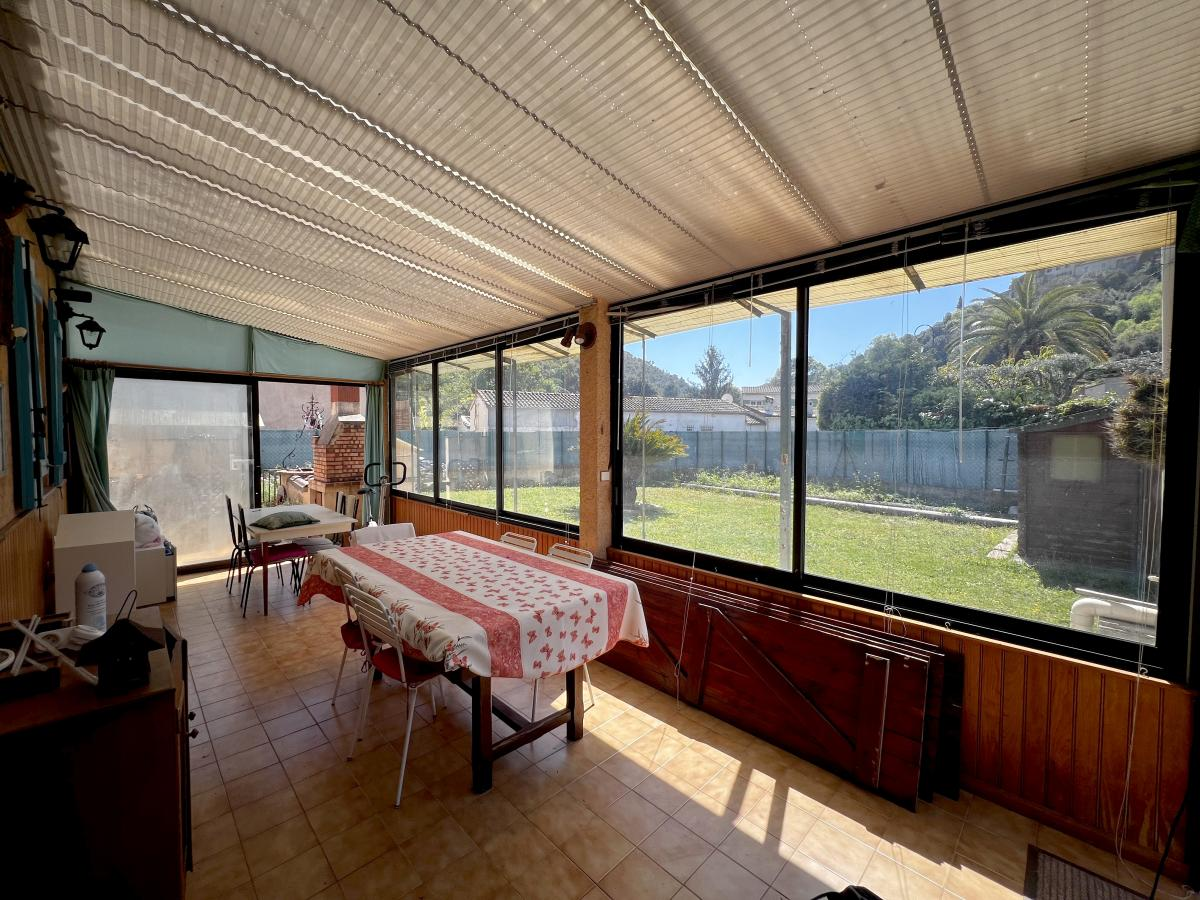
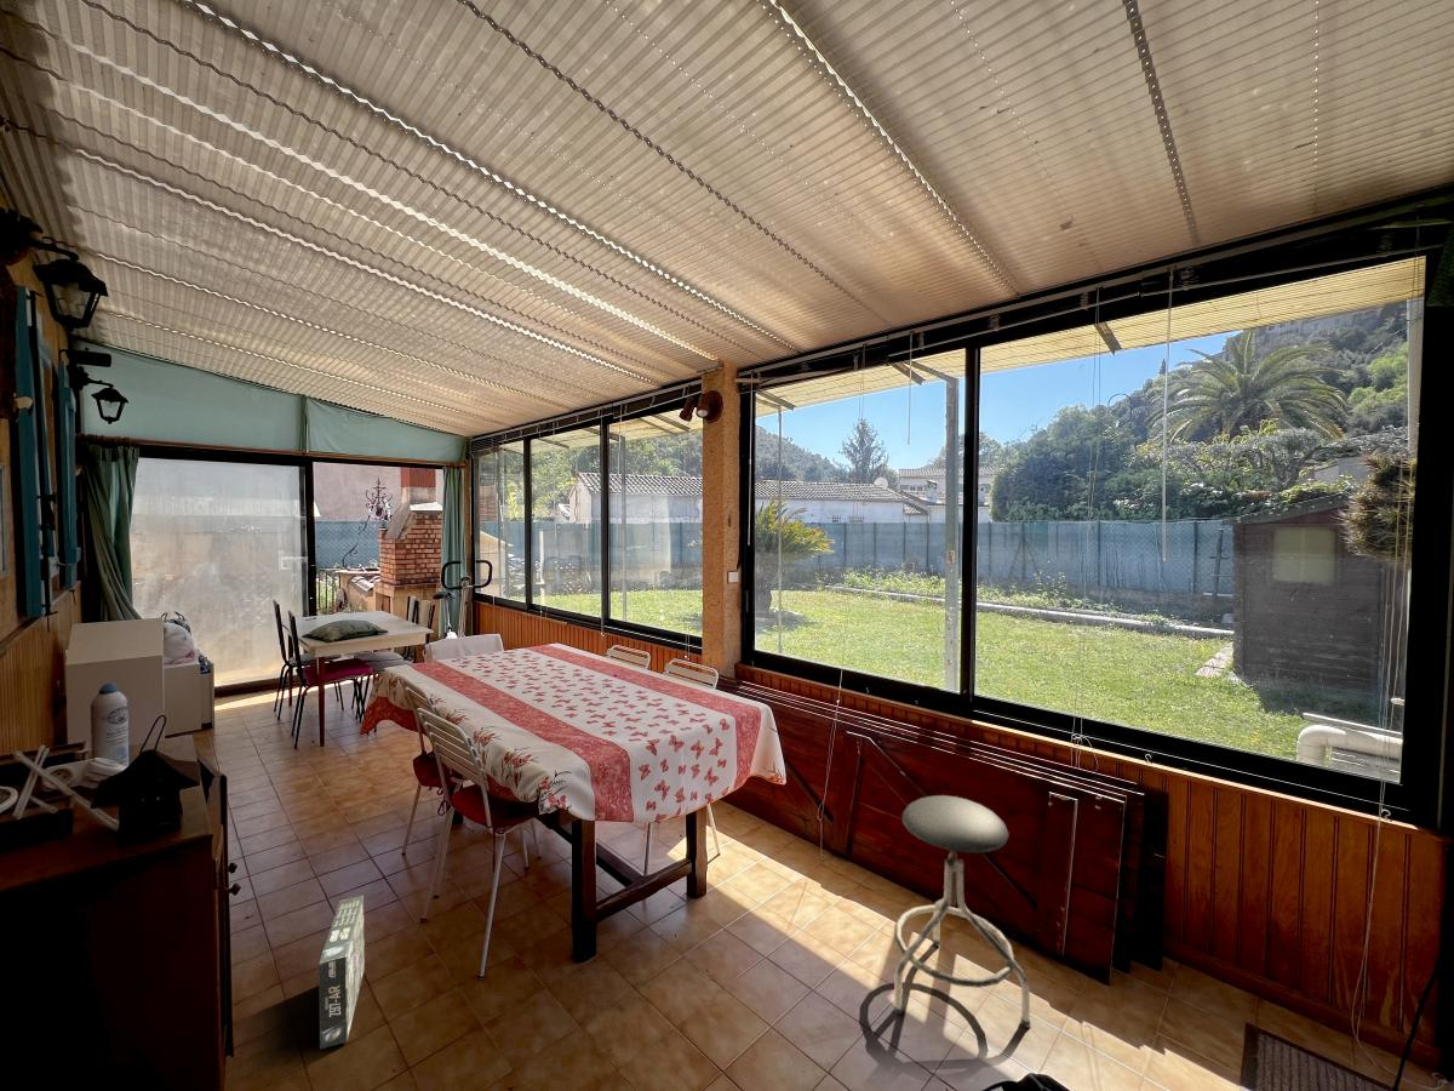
+ box [317,895,366,1050]
+ stool [892,794,1031,1029]
